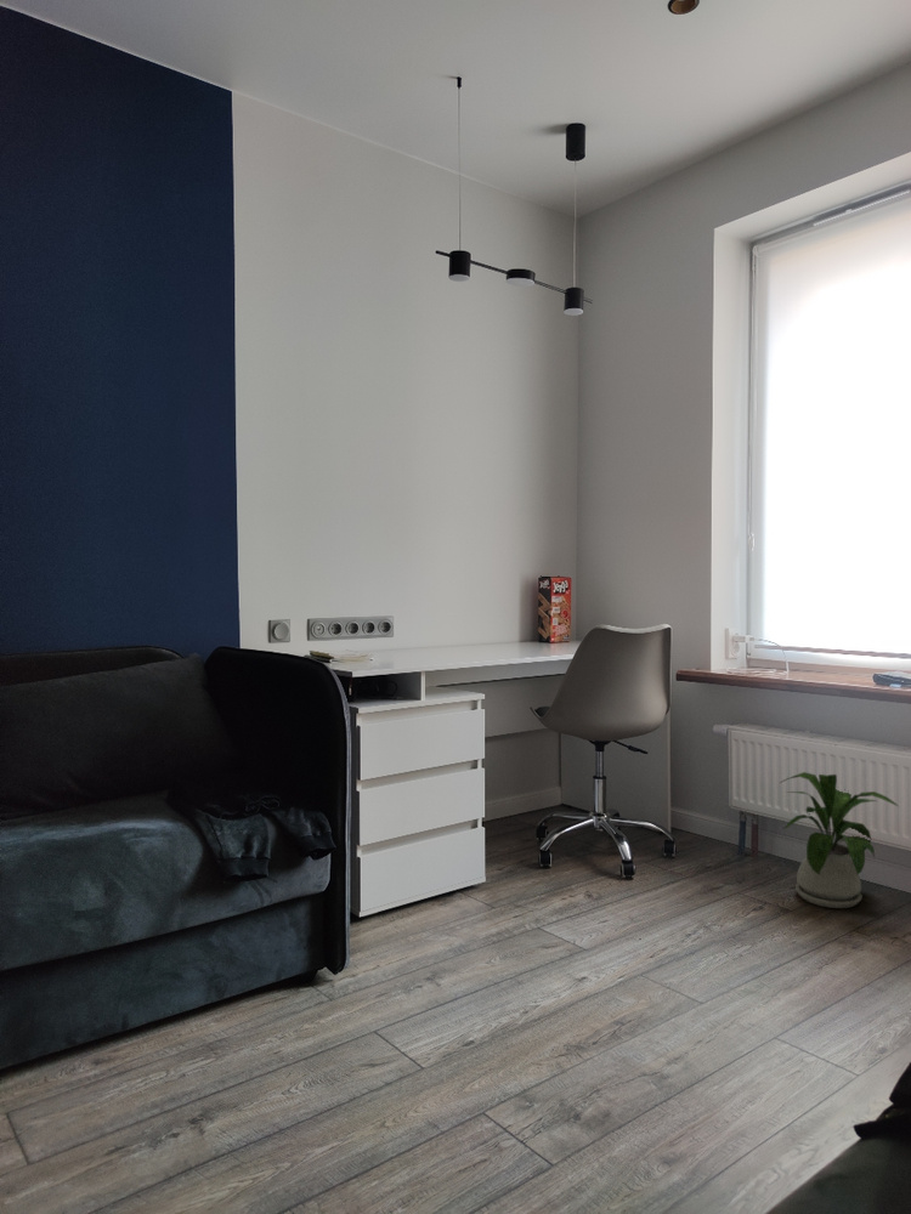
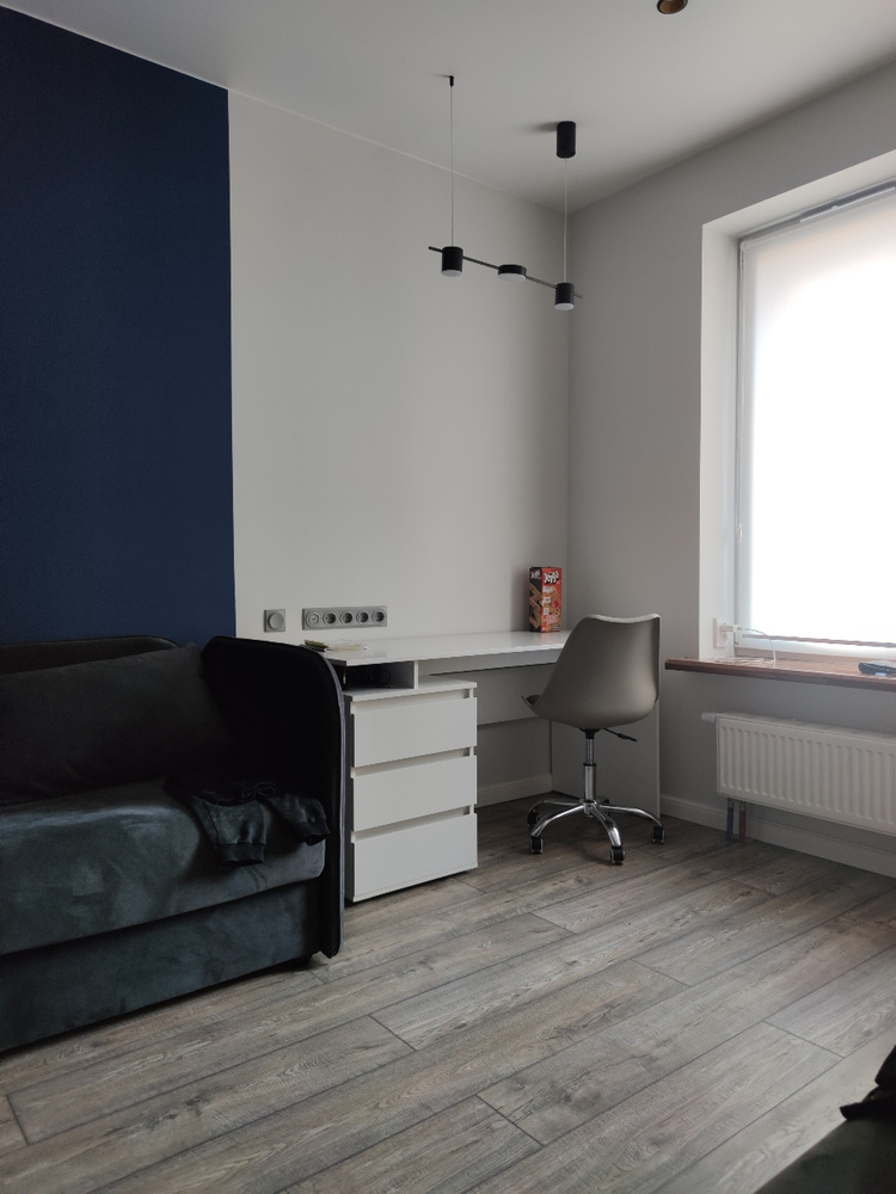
- house plant [779,771,899,909]
